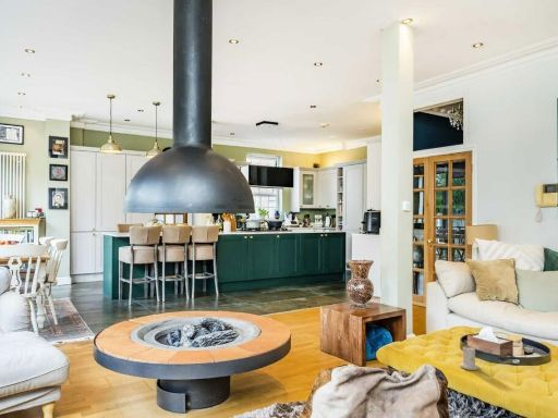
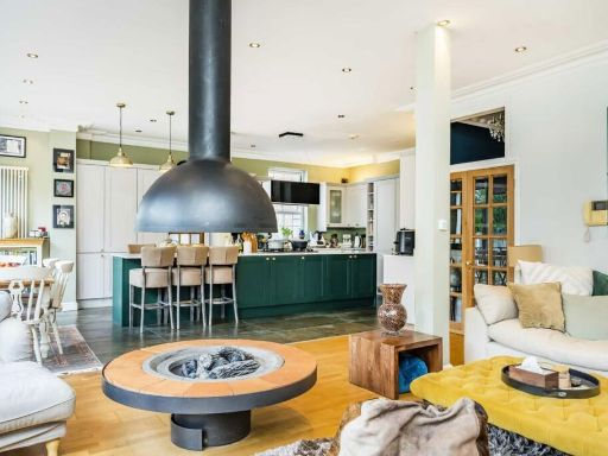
- candle [459,344,480,371]
